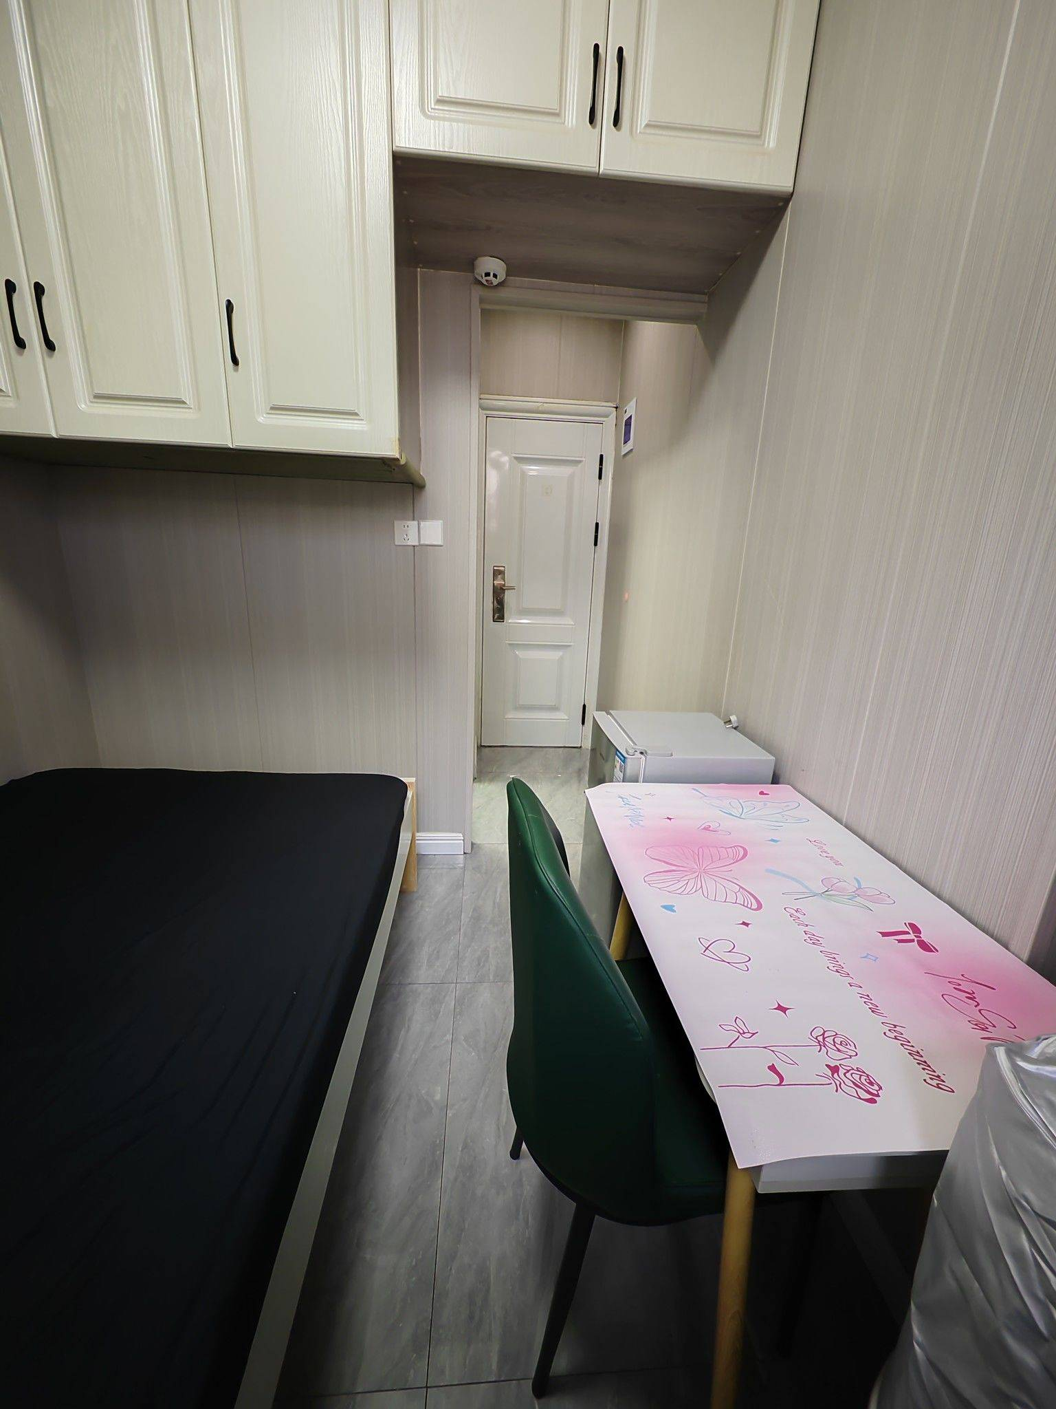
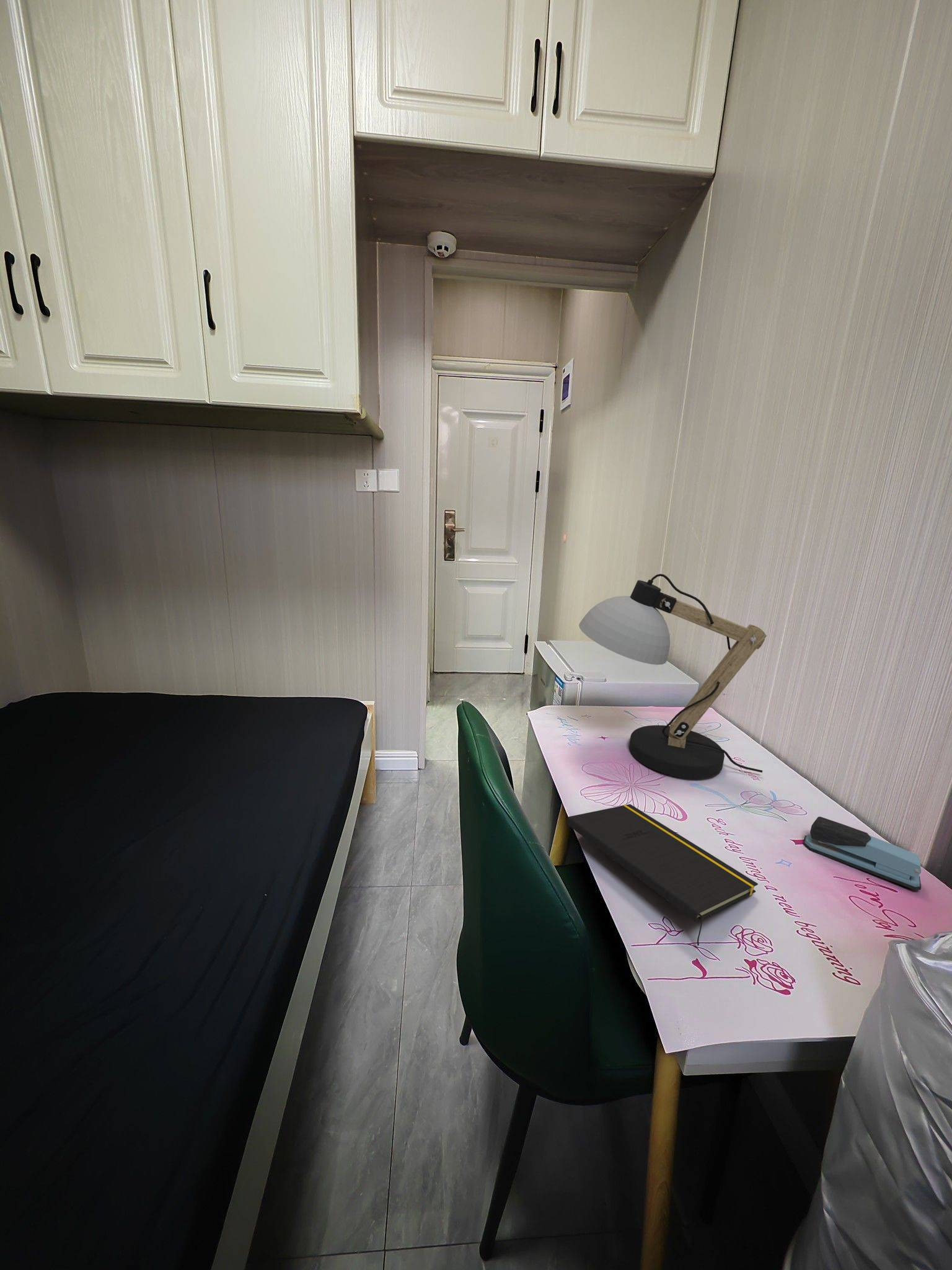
+ stapler [803,816,922,891]
+ desk lamp [578,573,767,779]
+ notepad [566,804,759,946]
